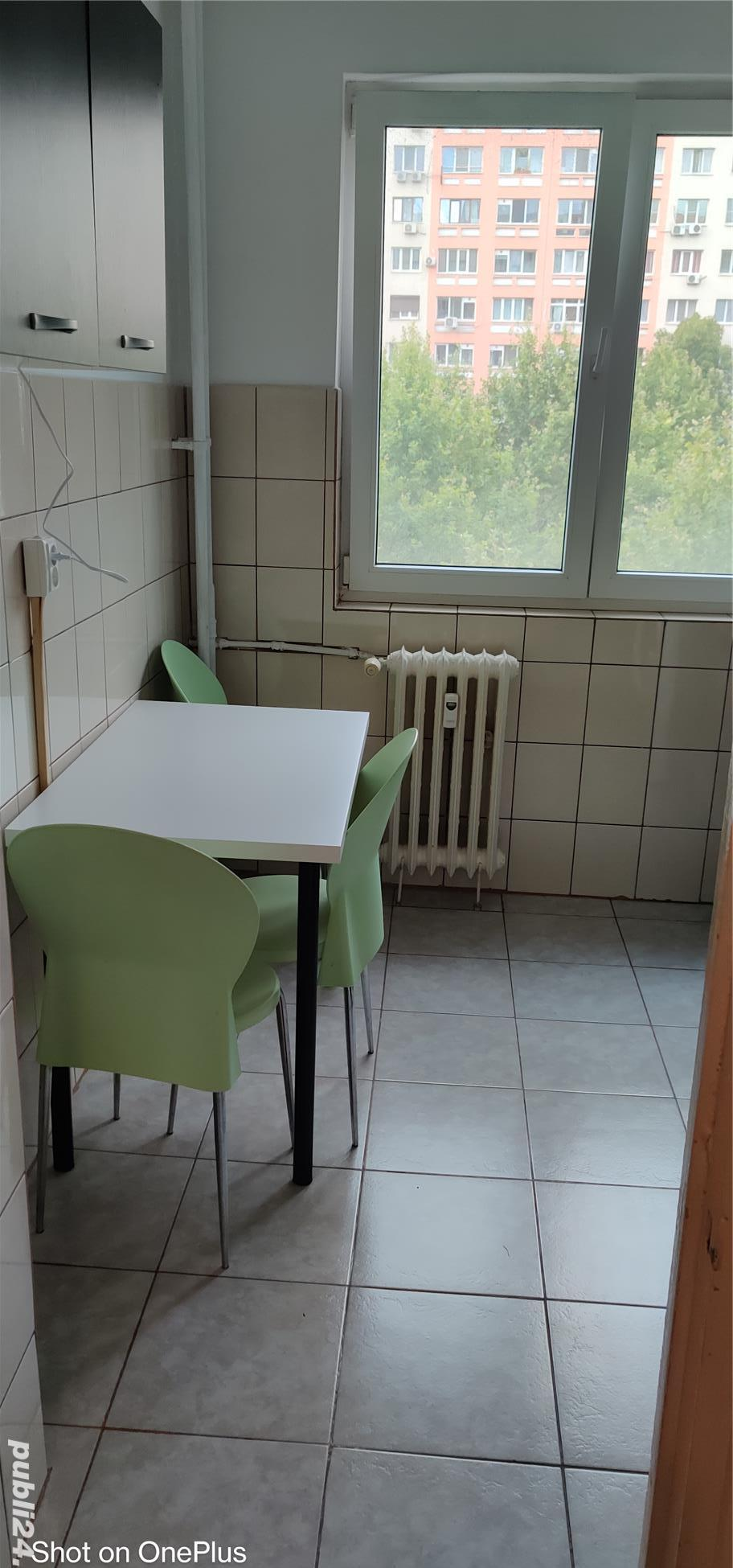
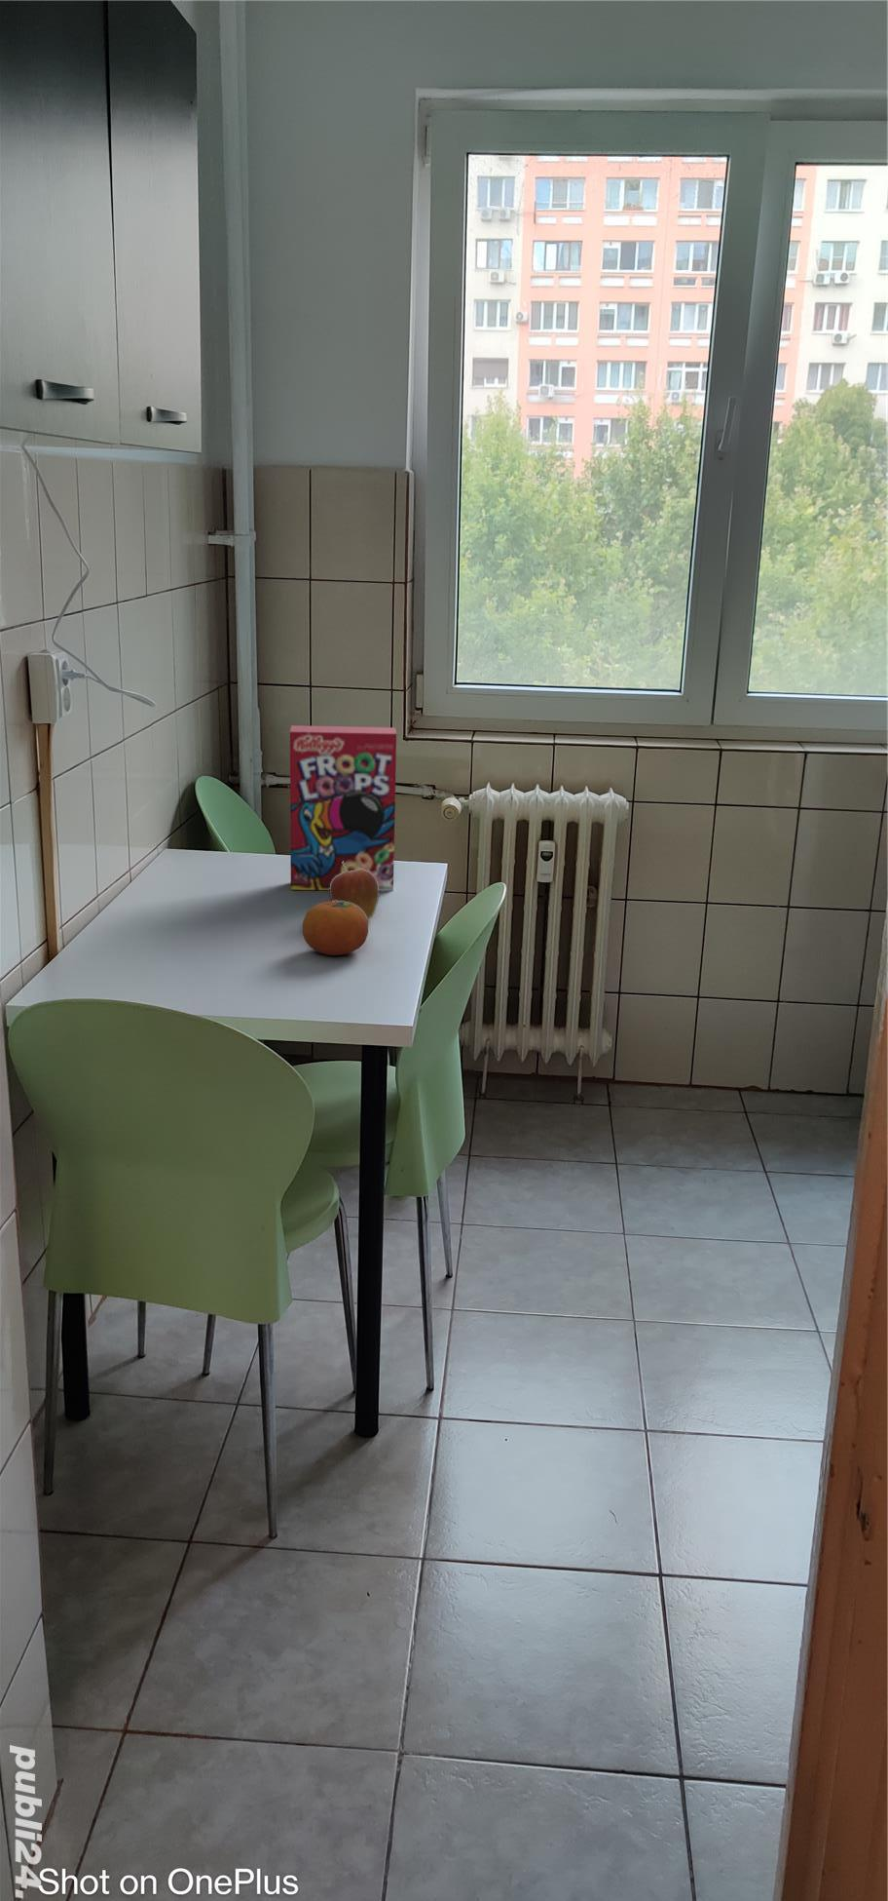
+ apple [328,861,380,921]
+ fruit [302,901,369,957]
+ cereal box [290,724,397,892]
